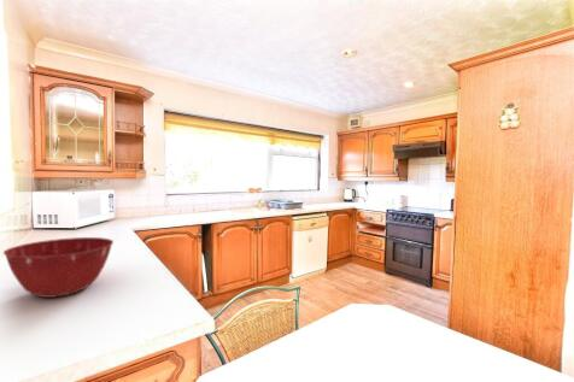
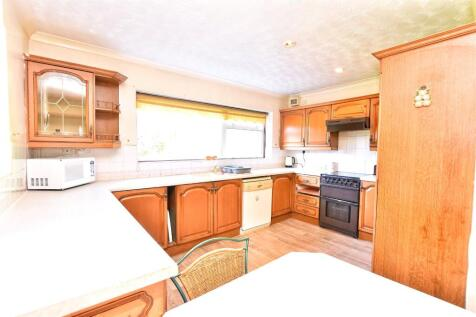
- mixing bowl [2,236,115,299]
